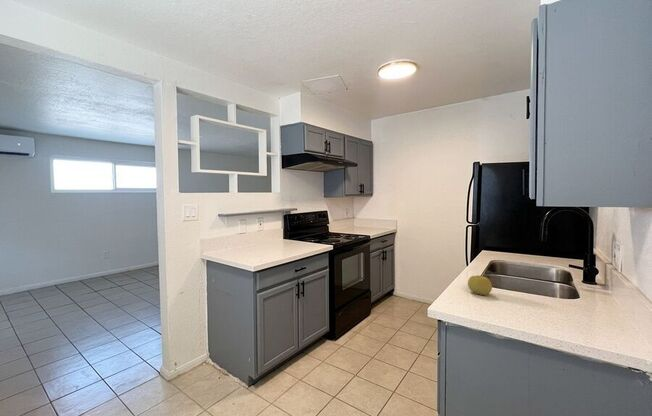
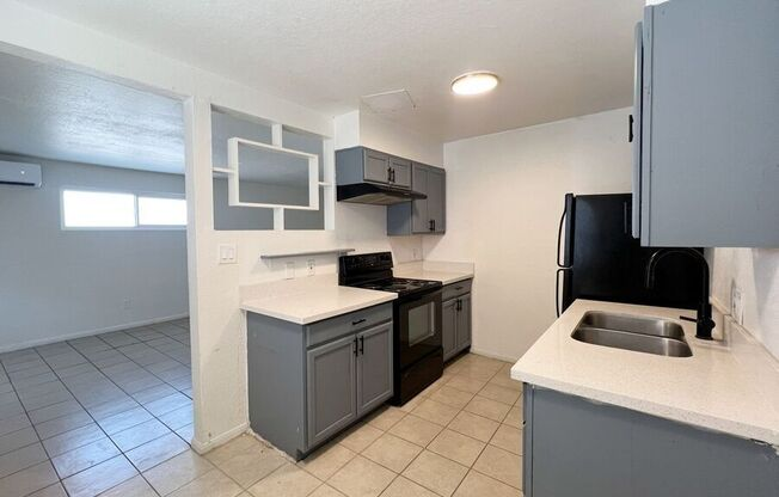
- fruit [467,274,493,296]
